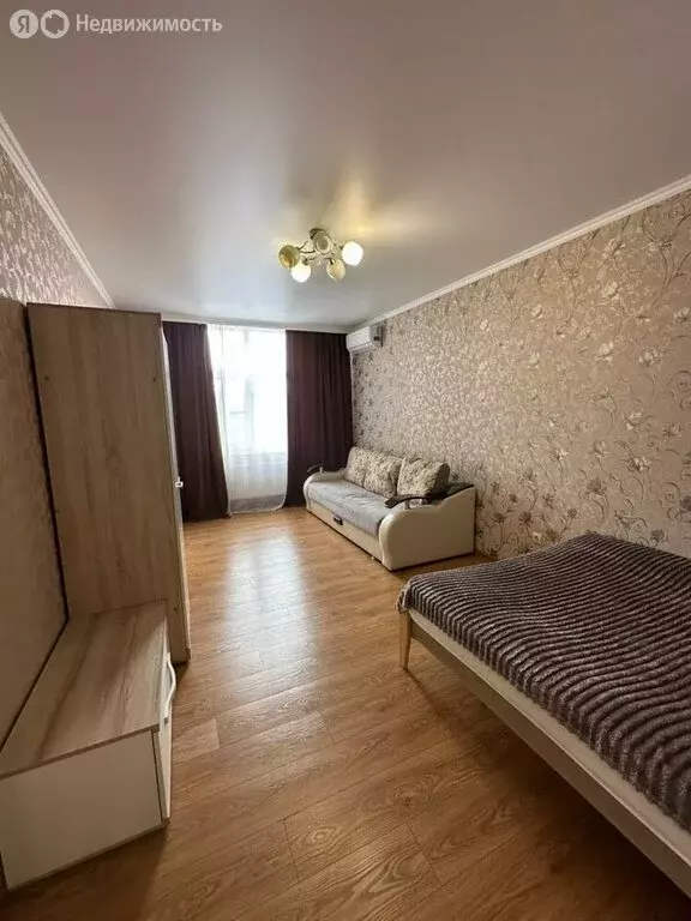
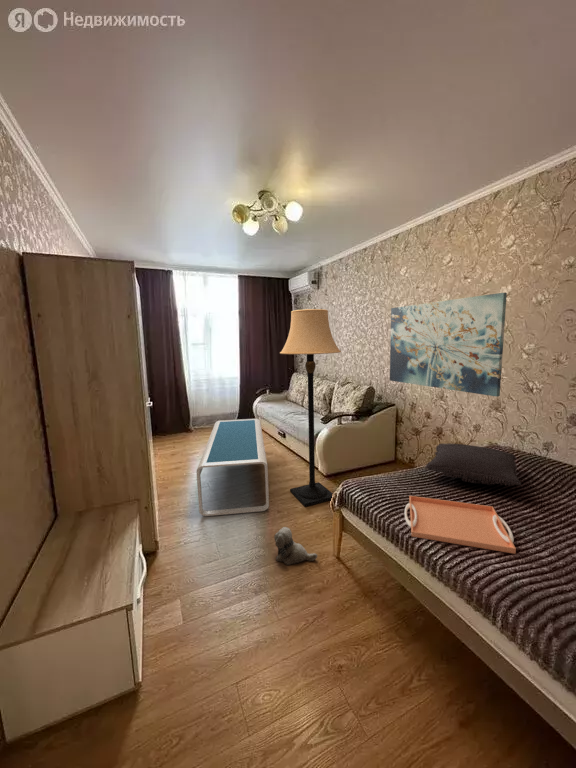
+ wall art [389,292,508,398]
+ lamp [279,308,342,508]
+ pillow [424,442,522,486]
+ coffee table [195,418,270,517]
+ plush toy [273,526,318,566]
+ serving tray [404,495,517,555]
